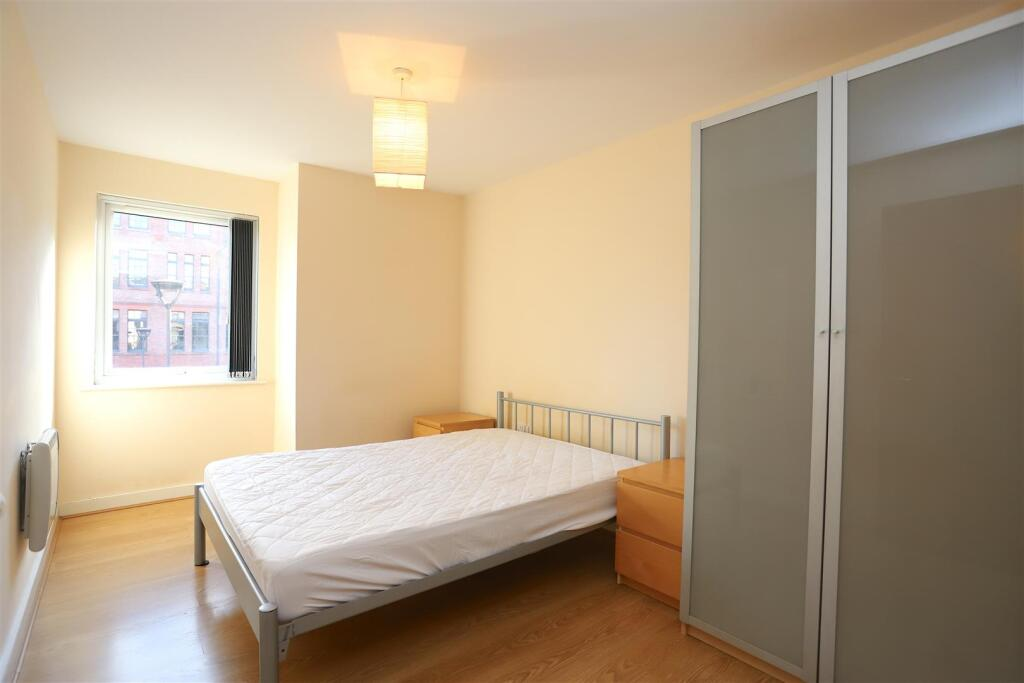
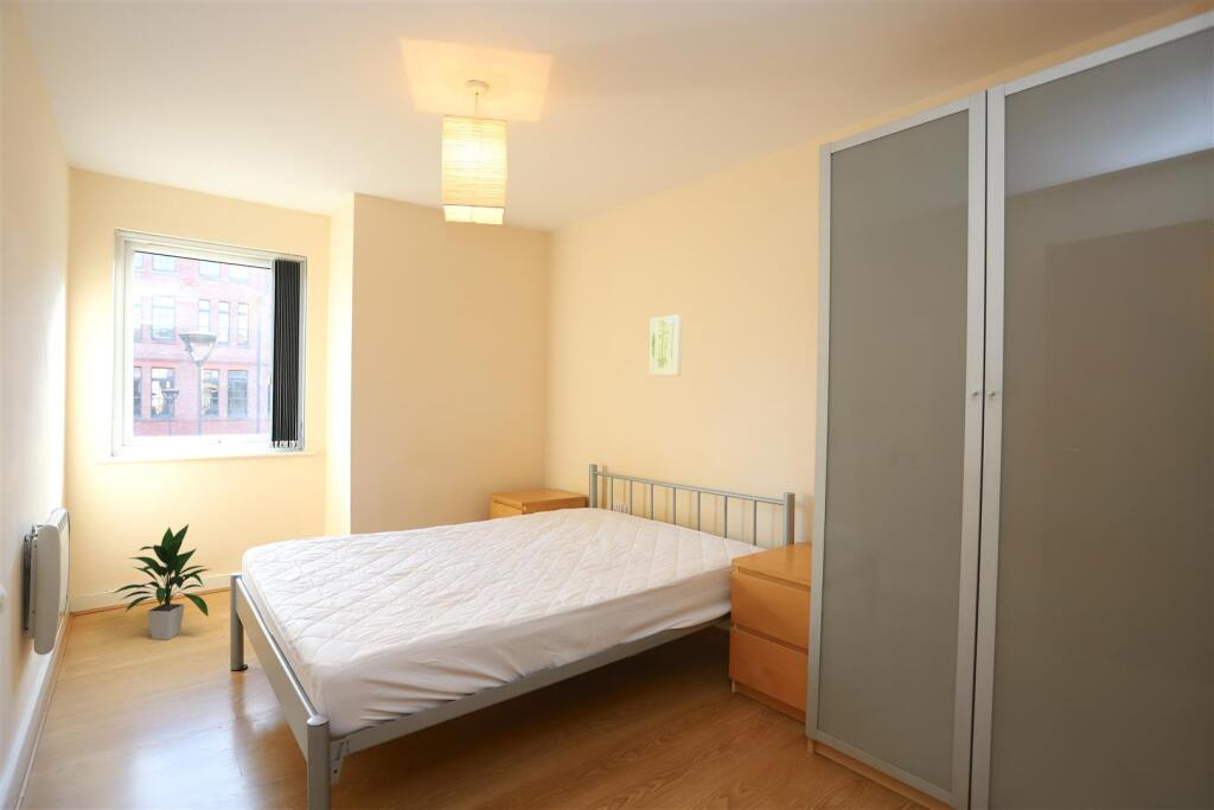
+ wall art [648,313,684,377]
+ indoor plant [110,523,212,640]
